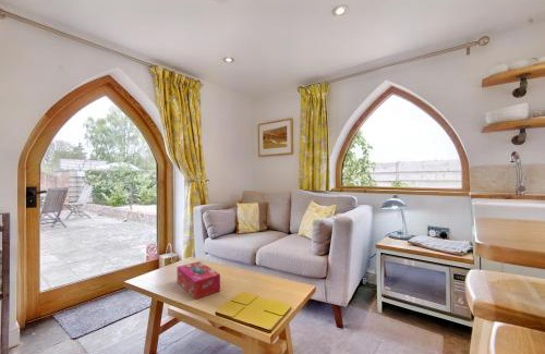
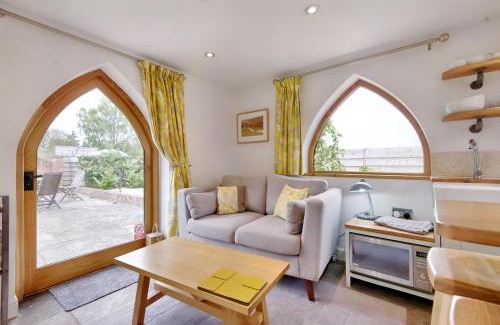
- tissue box [175,260,221,301]
